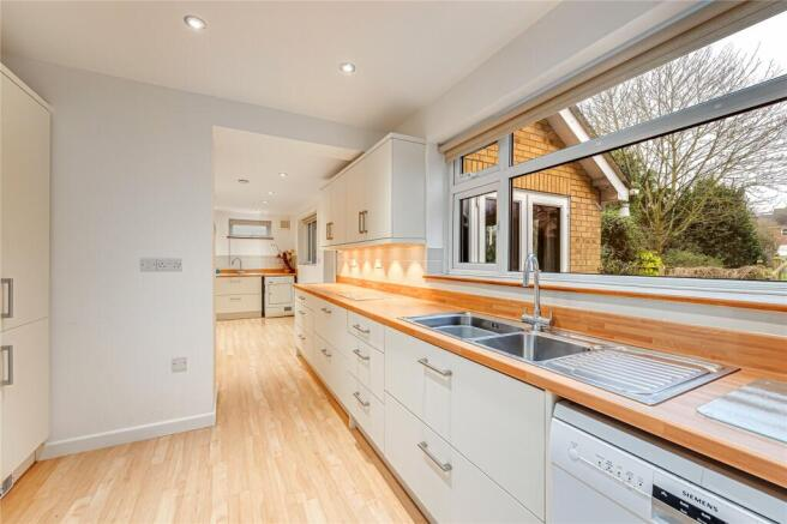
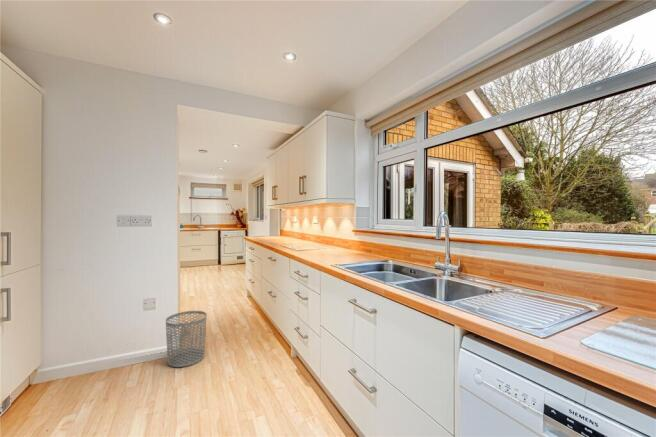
+ waste bin [165,310,207,368]
